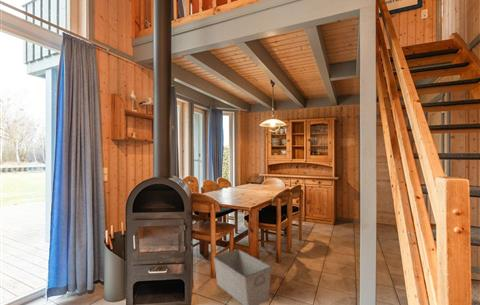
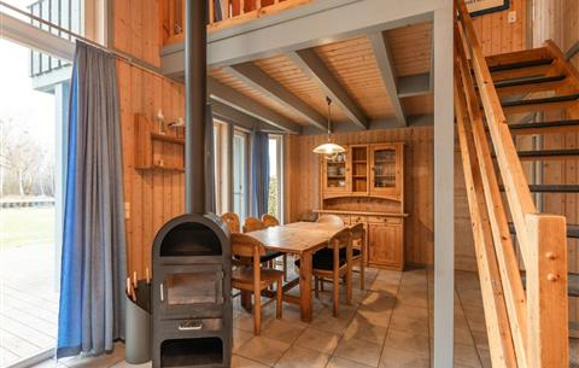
- storage bin [213,248,272,305]
